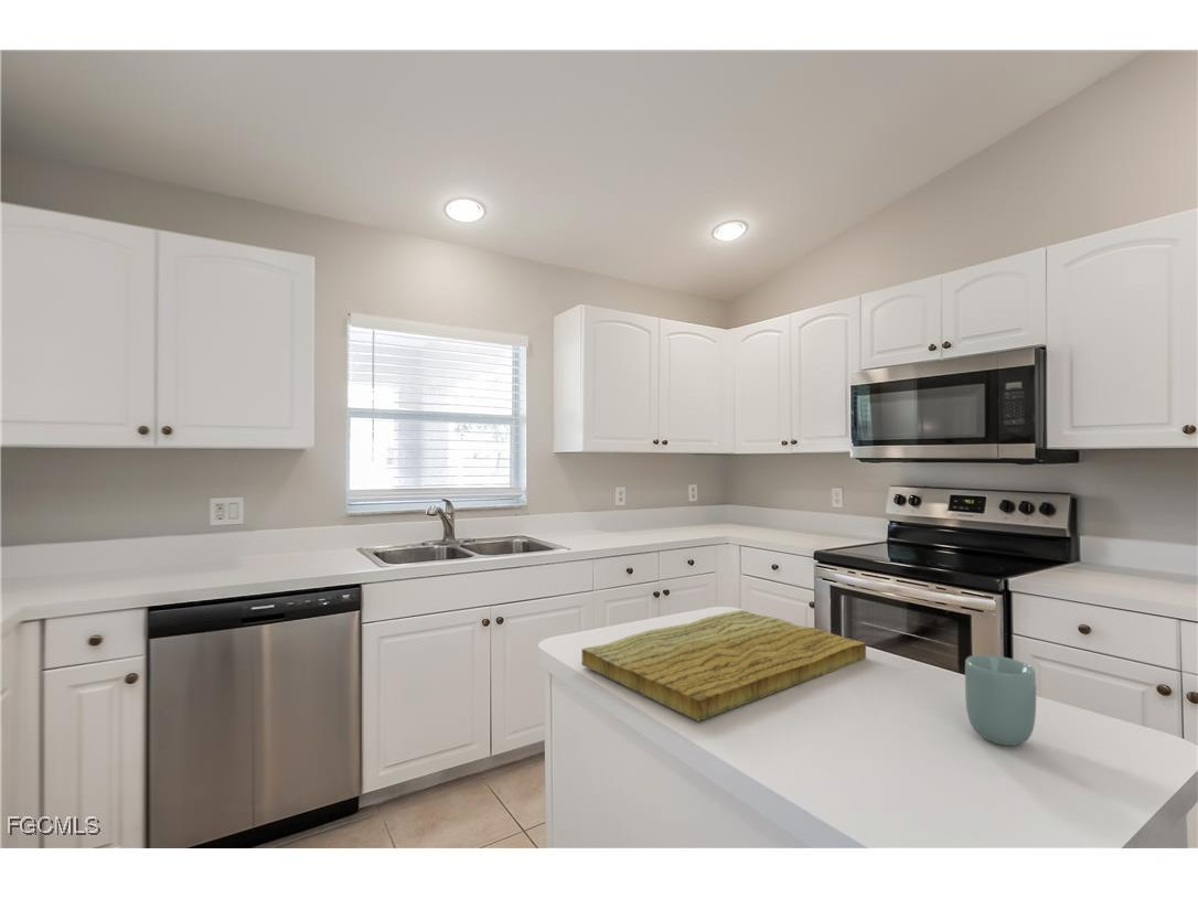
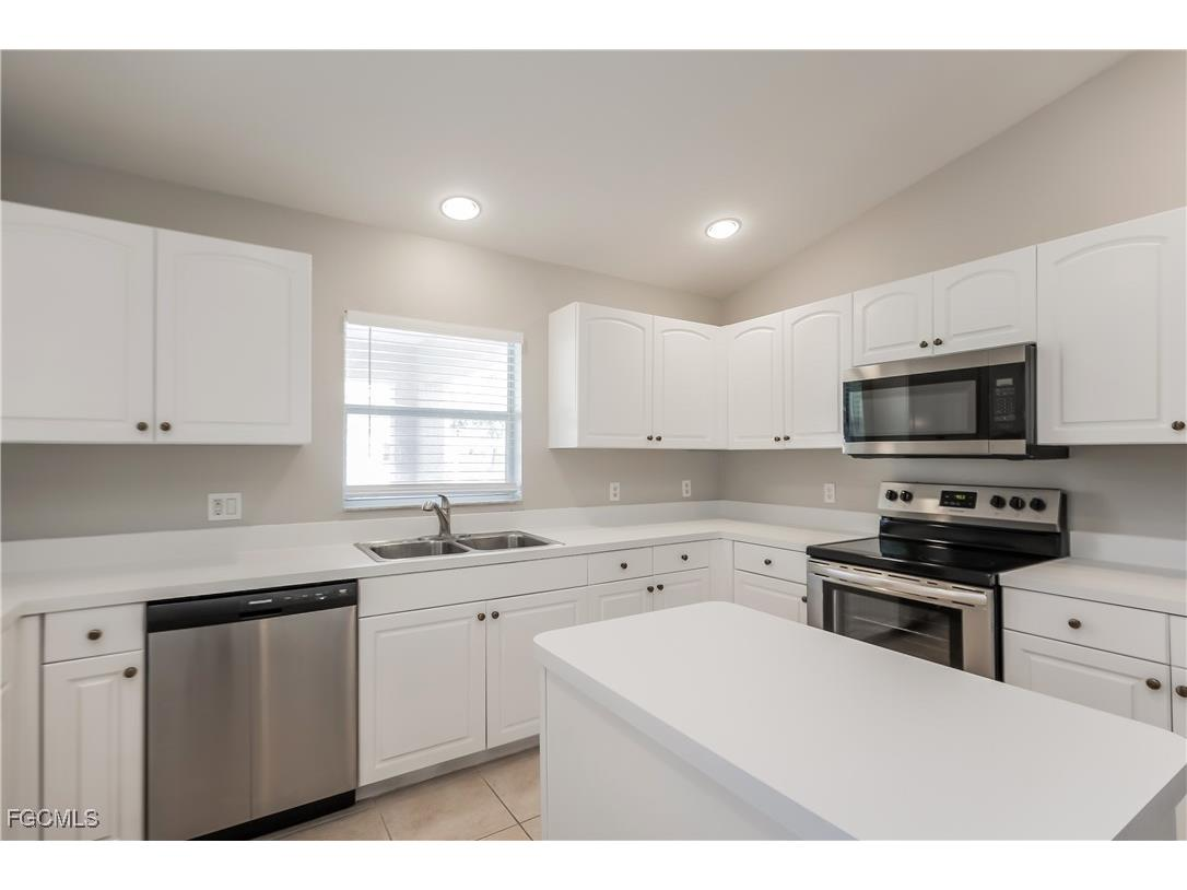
- cup [964,654,1037,747]
- cutting board [581,609,867,723]
